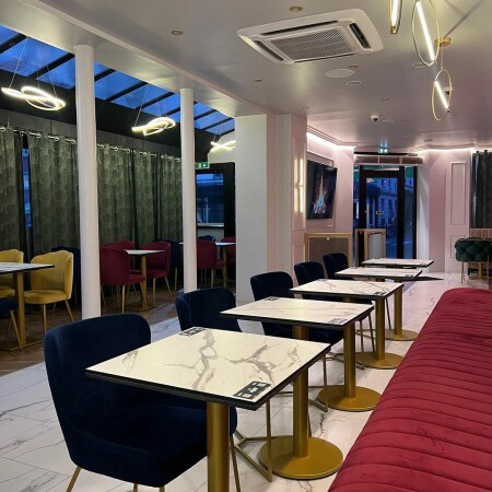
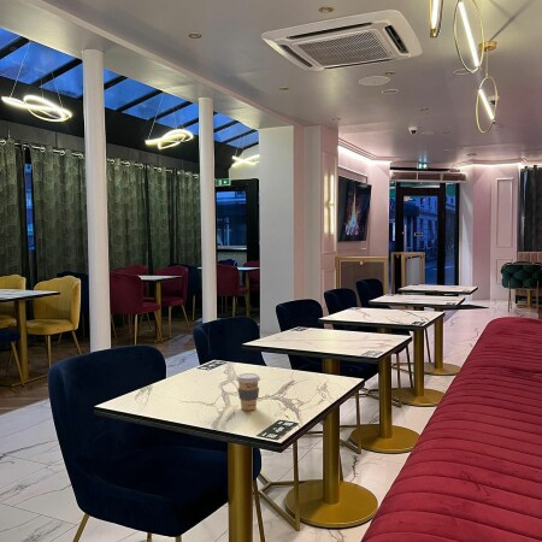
+ coffee cup [235,372,261,412]
